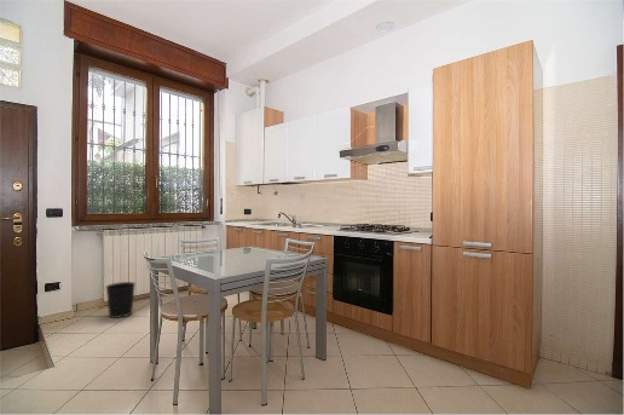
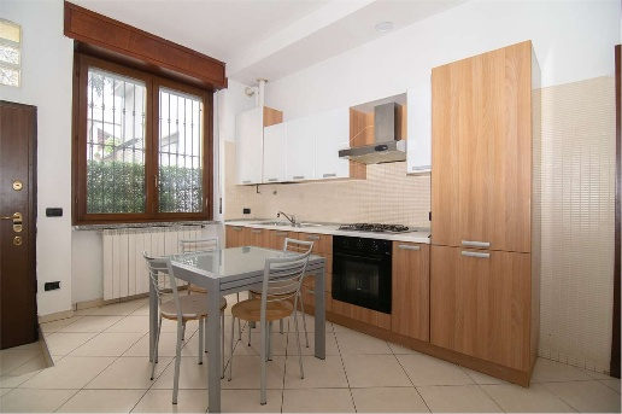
- wastebasket [104,281,137,319]
